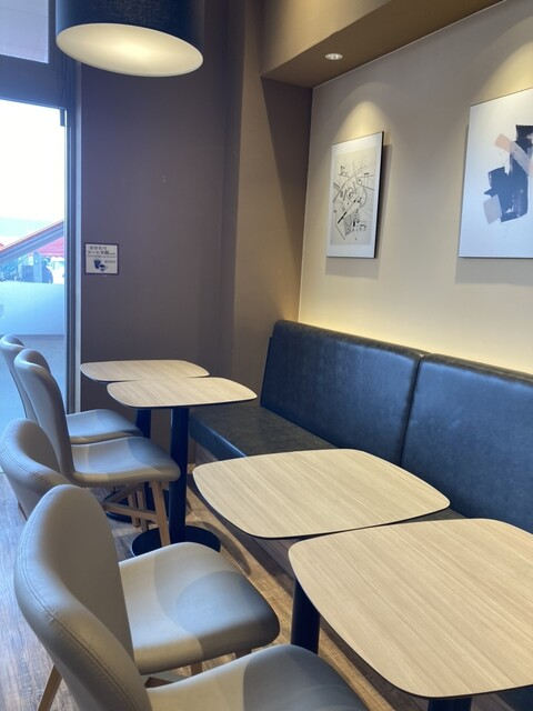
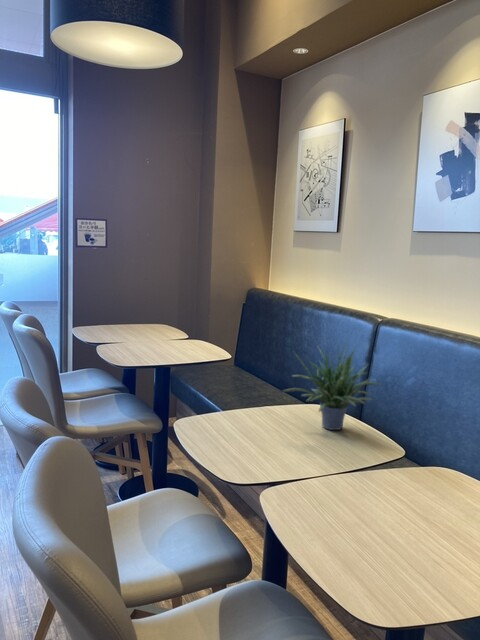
+ potted plant [282,336,382,431]
